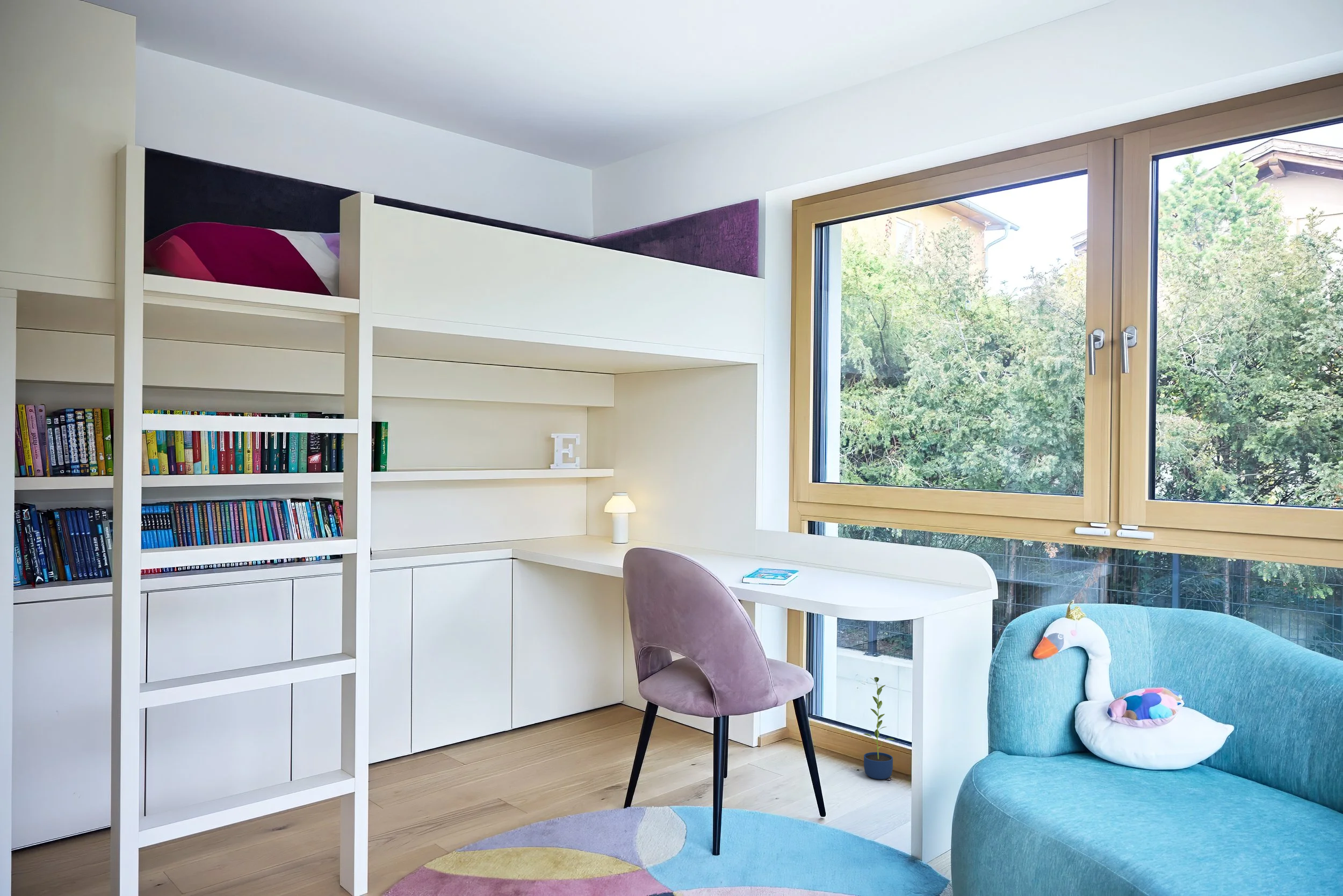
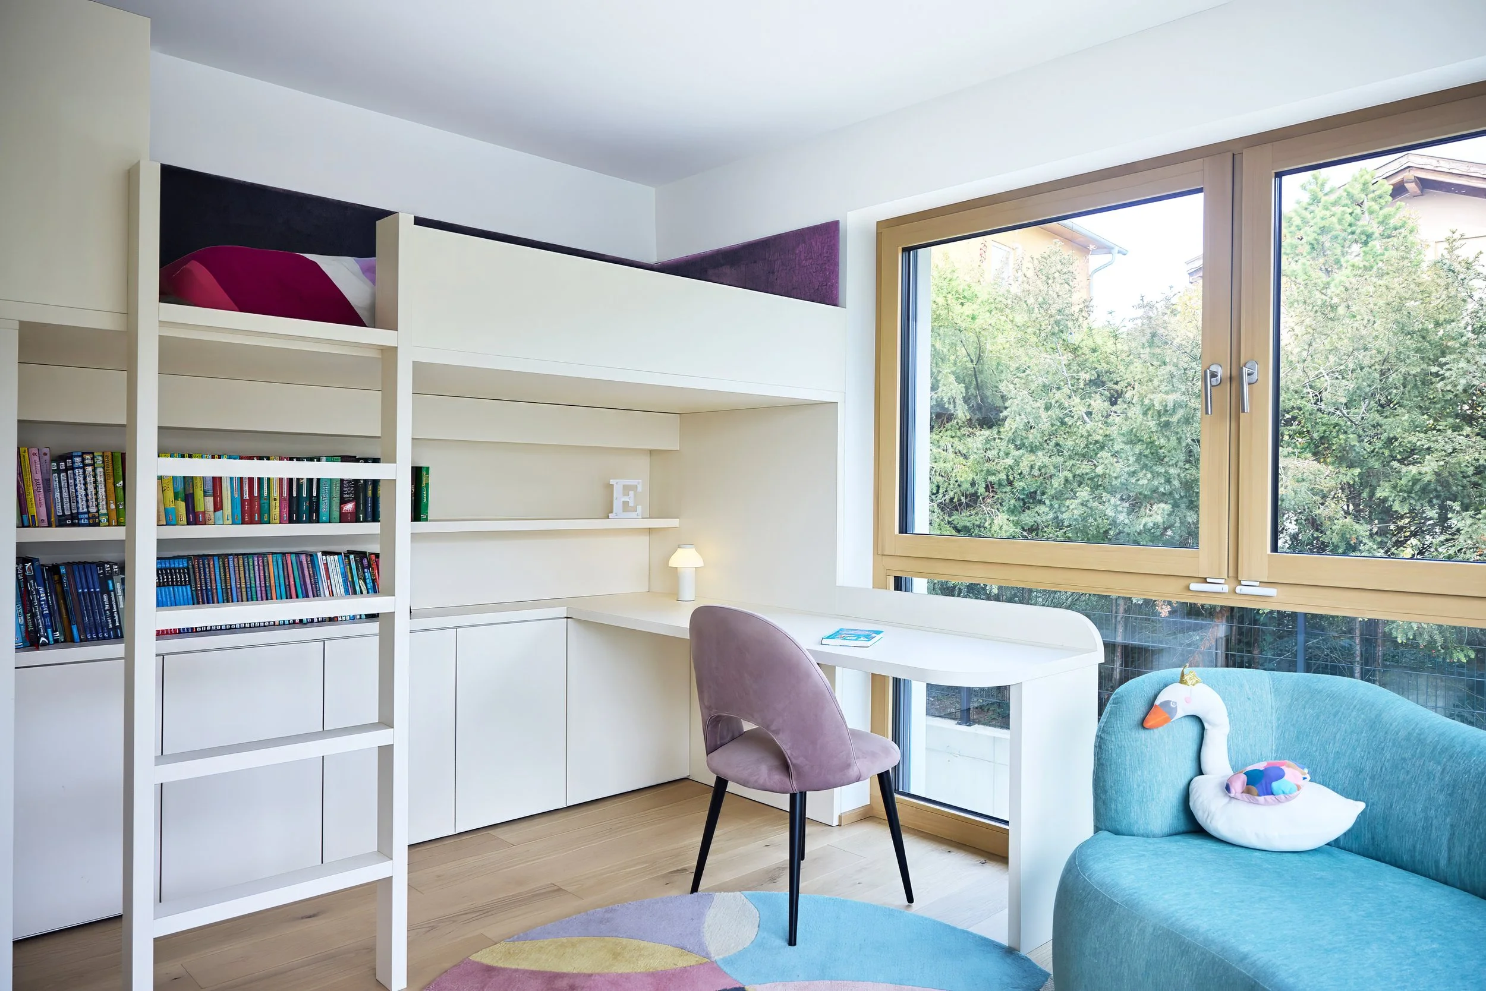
- potted plant [863,677,896,780]
